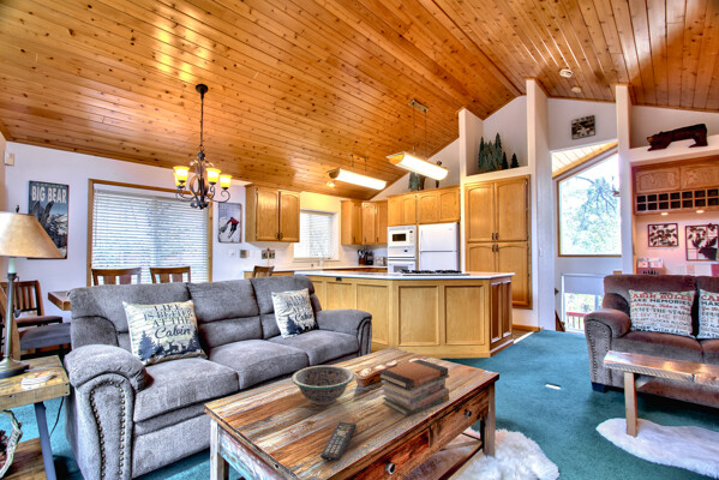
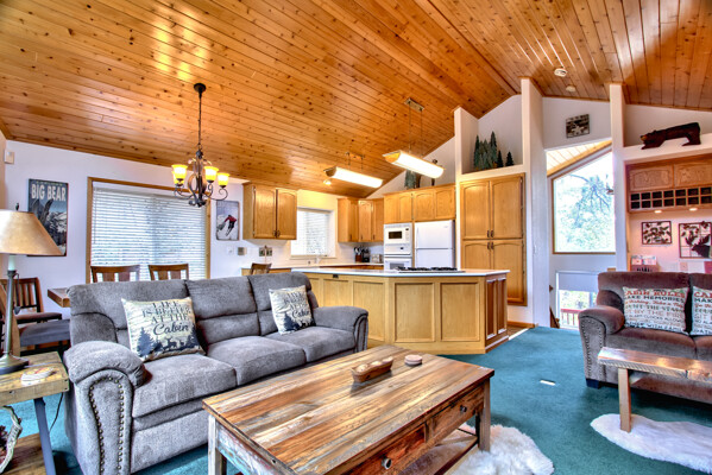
- remote control [319,421,358,462]
- book stack [377,359,450,418]
- decorative bowl [290,365,355,407]
